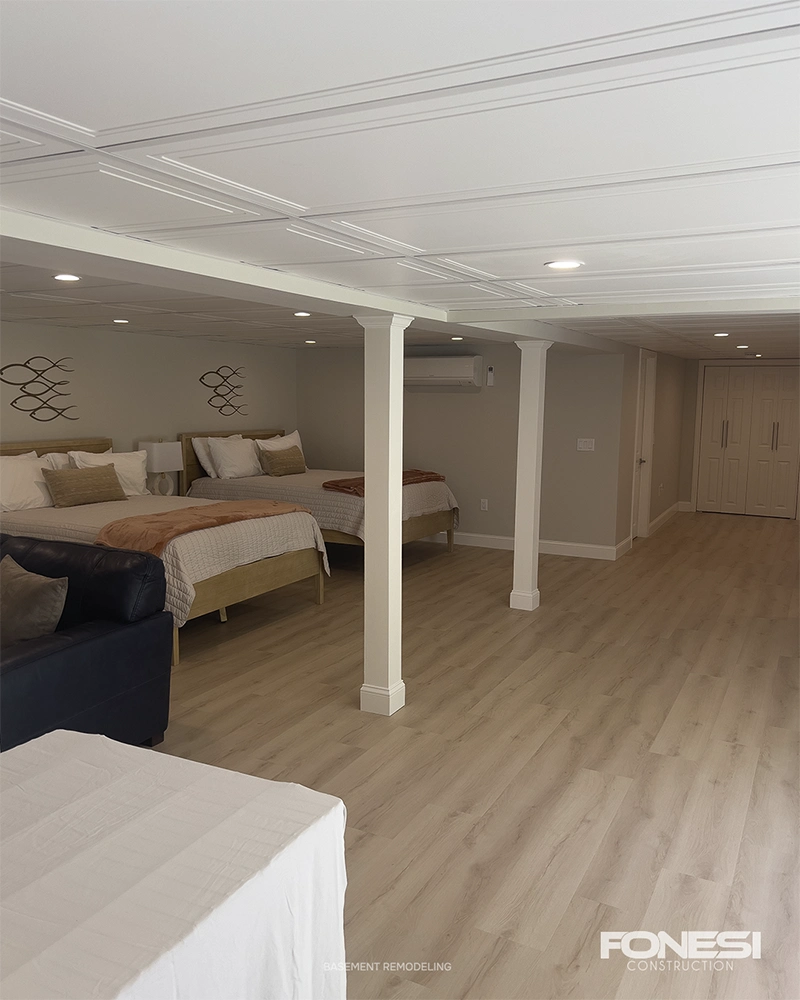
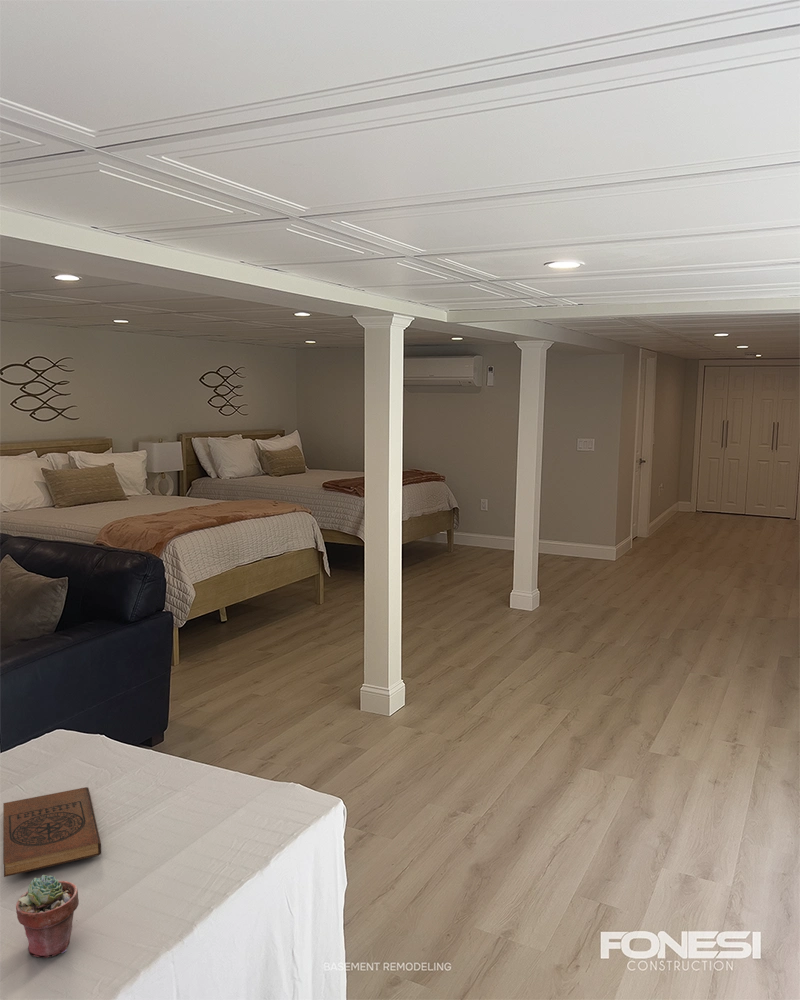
+ potted succulent [15,874,80,959]
+ book [2,786,102,878]
